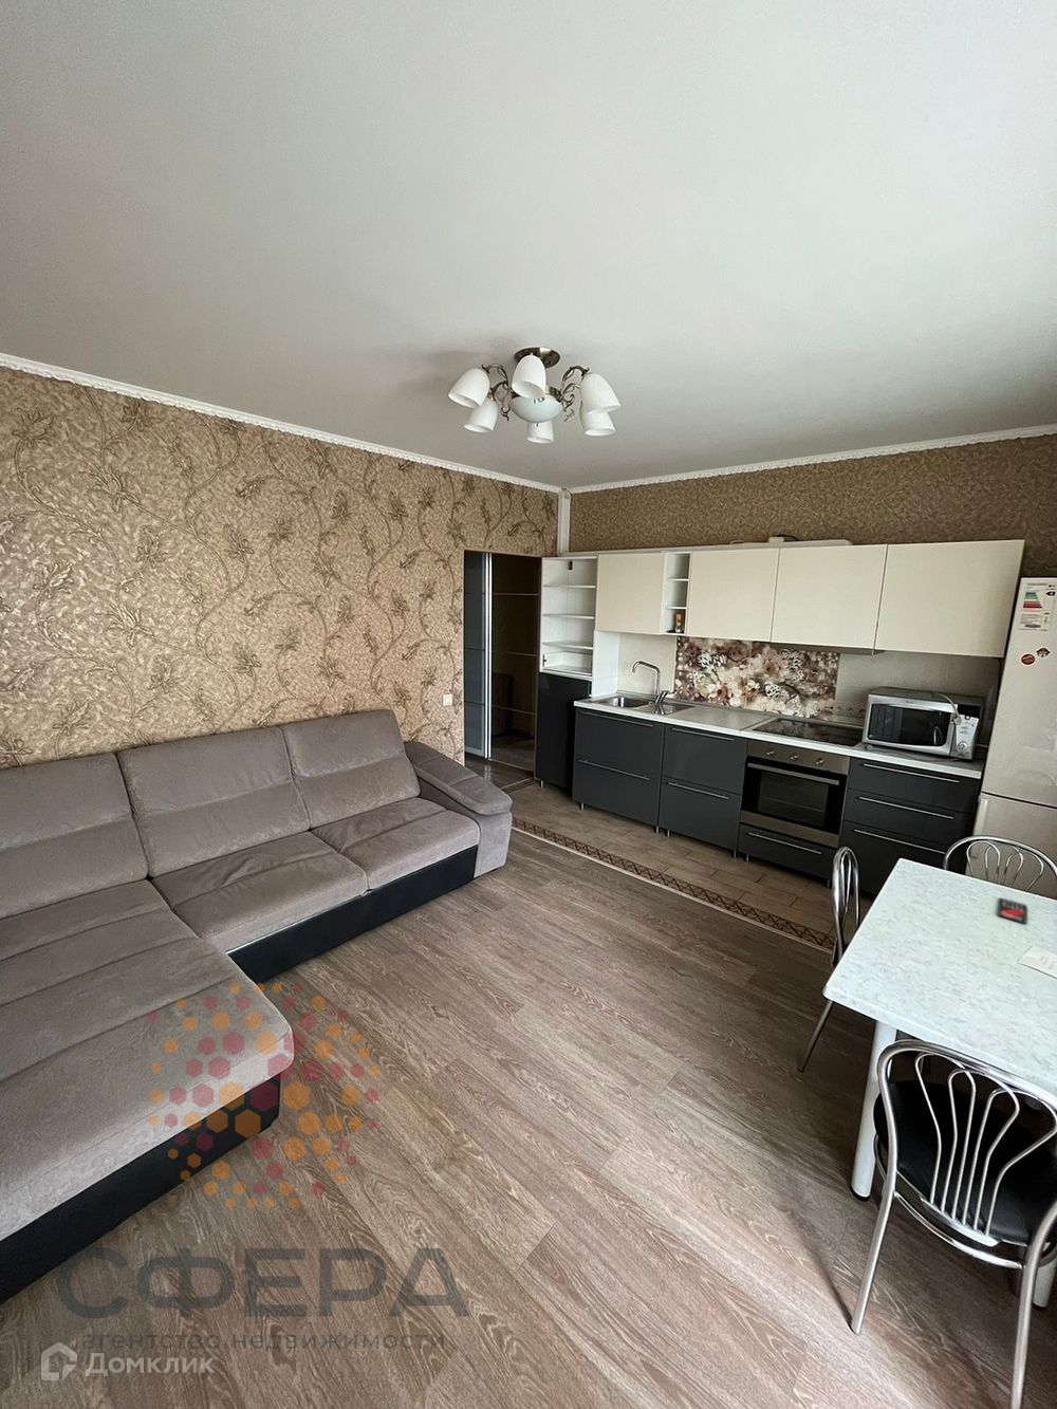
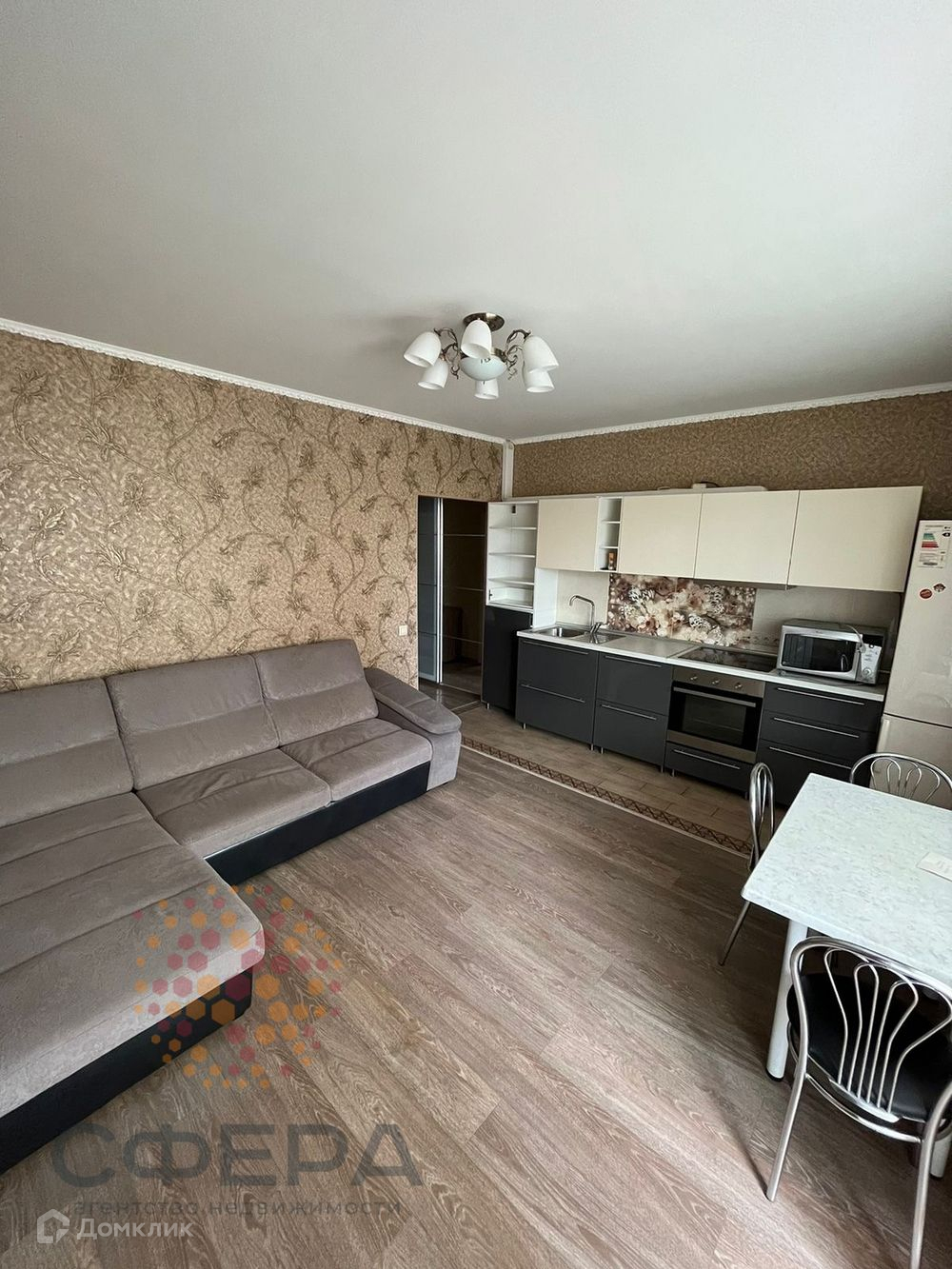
- smartphone [997,896,1028,925]
